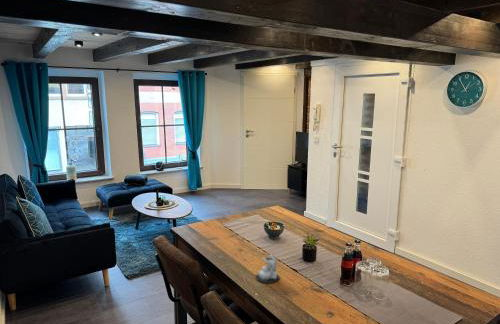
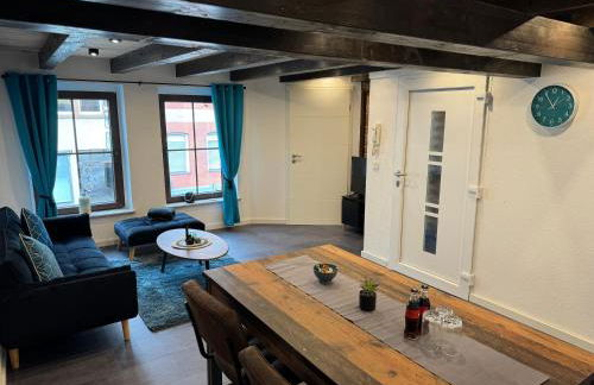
- candle [255,253,280,284]
